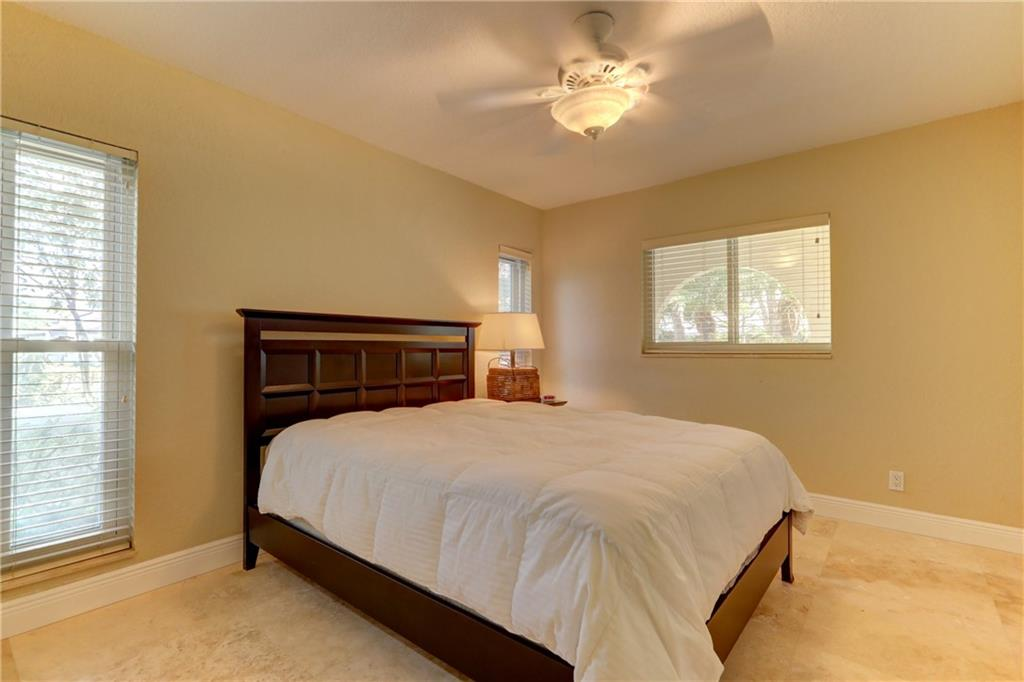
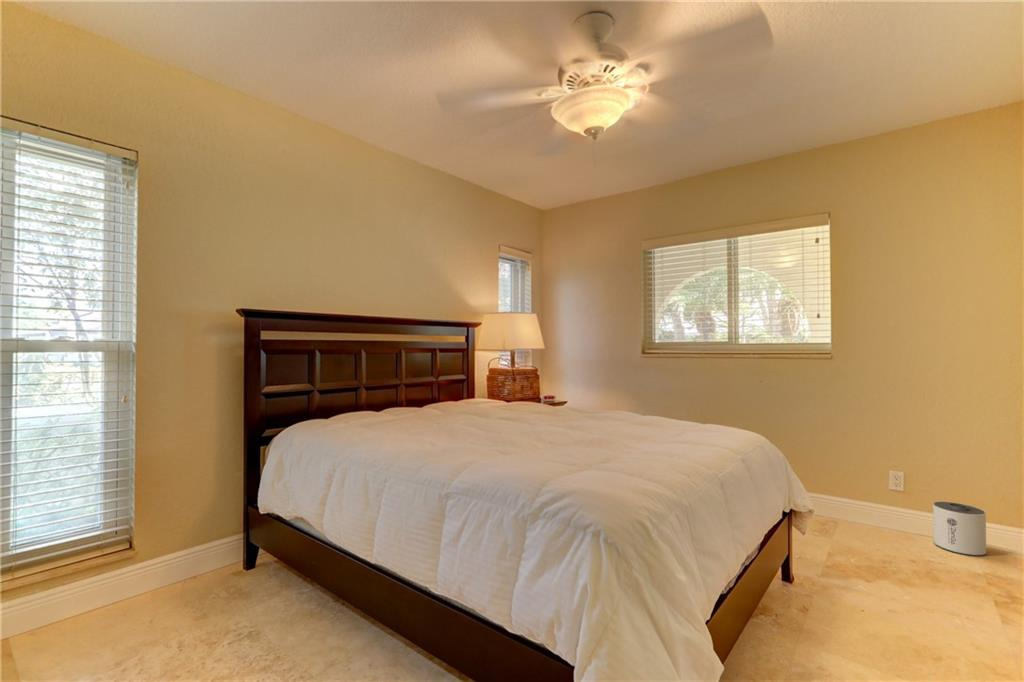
+ humidifier [932,501,987,557]
